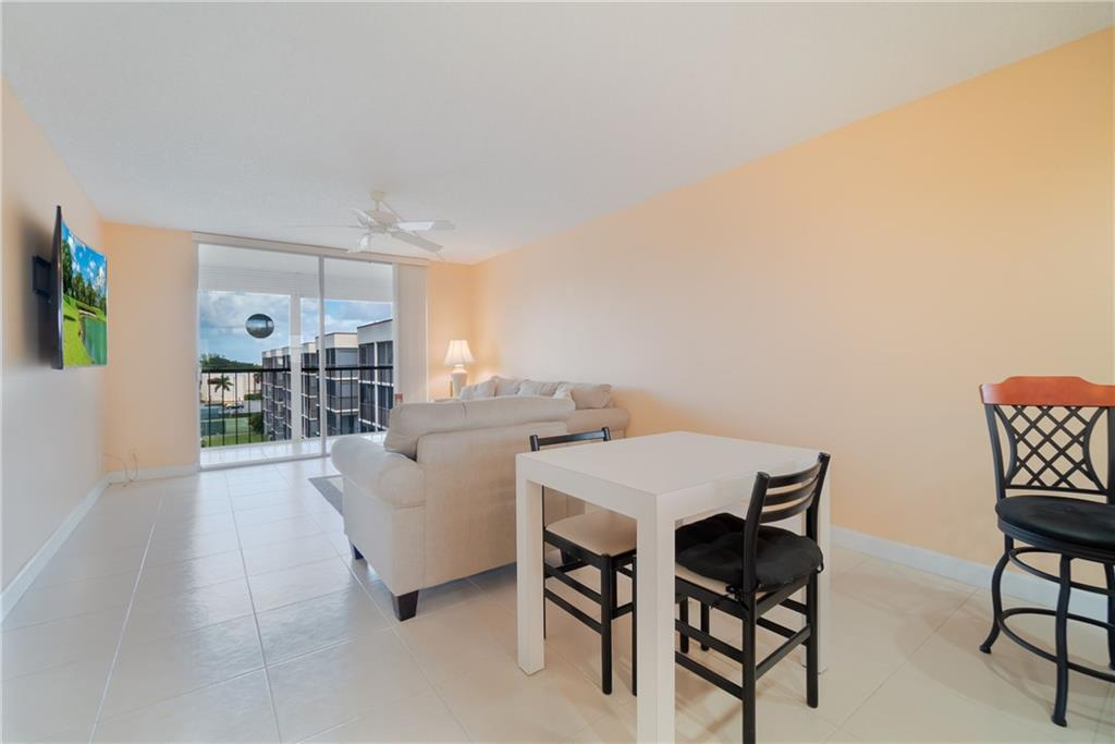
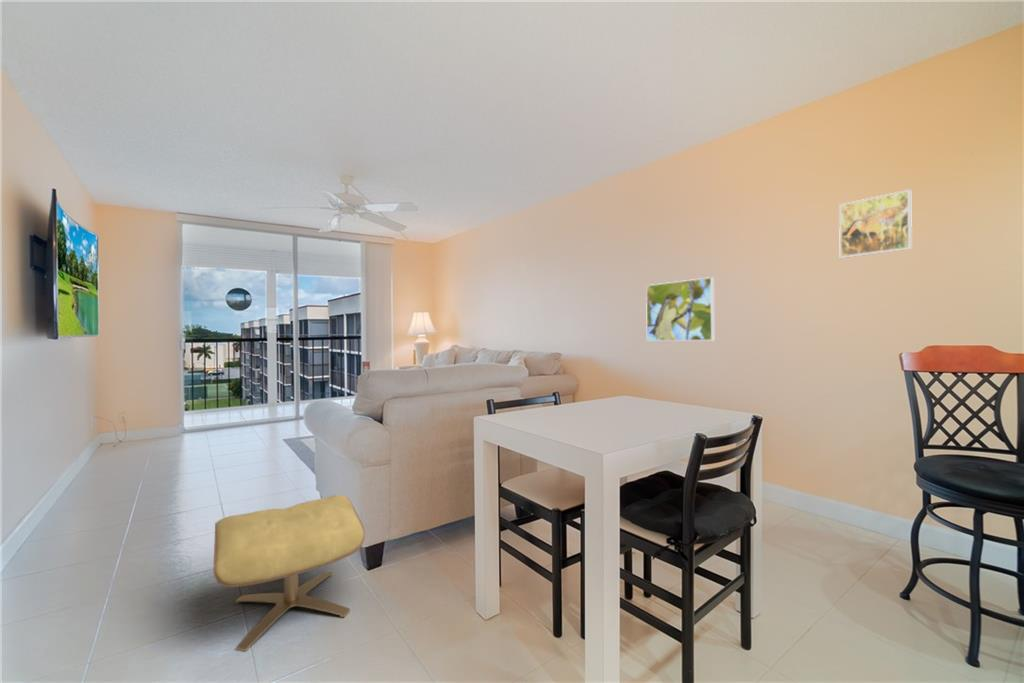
+ ottoman [212,494,366,652]
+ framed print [645,276,715,342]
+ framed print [838,189,913,259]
